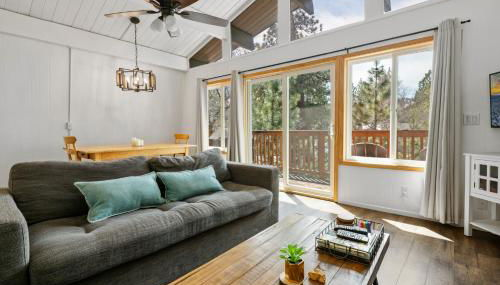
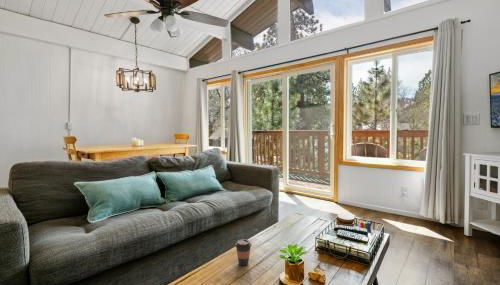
+ coffee cup [234,238,253,266]
